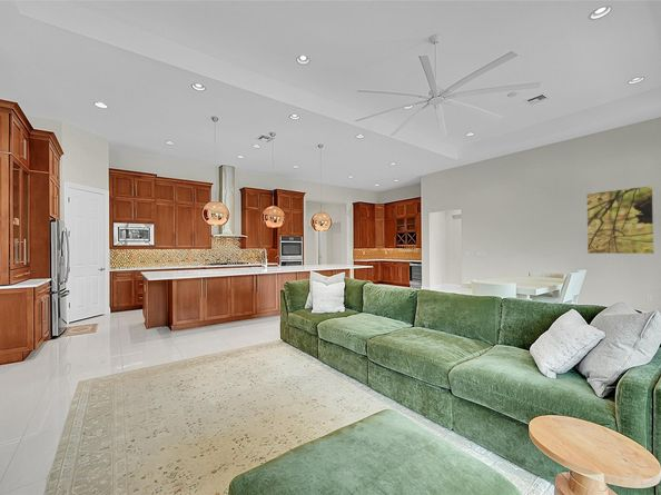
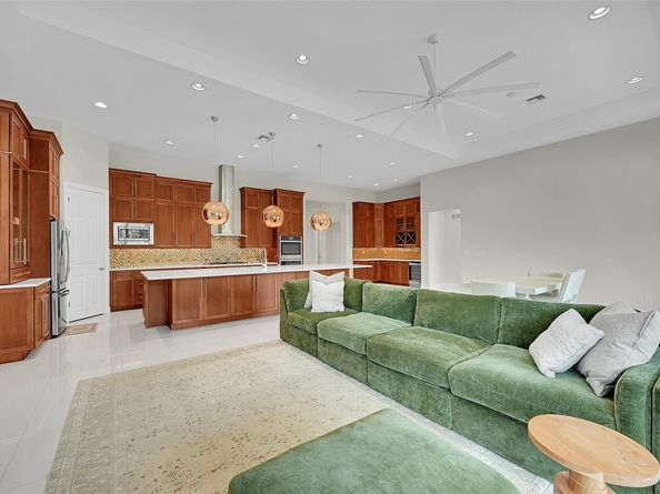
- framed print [585,185,655,255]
